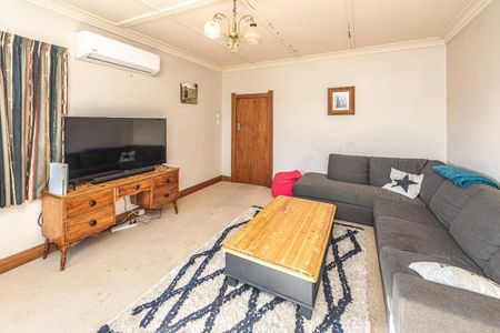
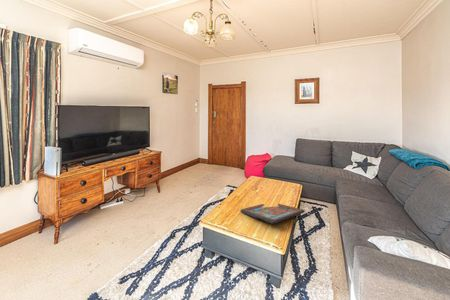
+ religious icon [239,203,306,225]
